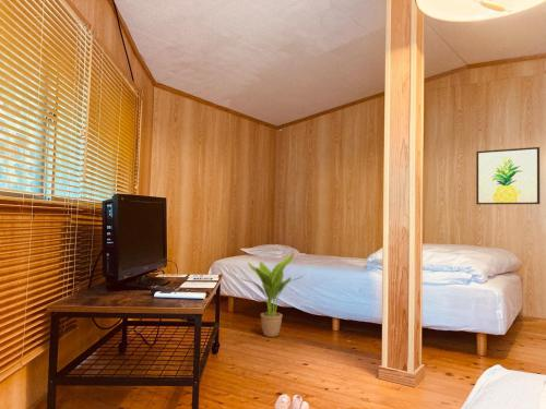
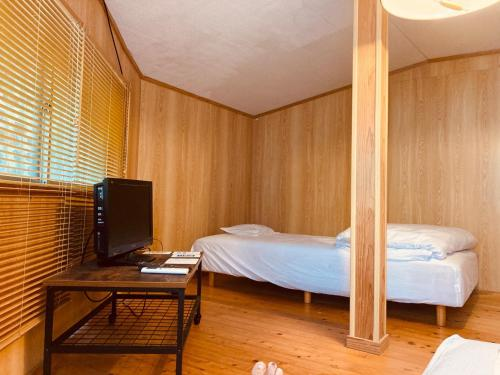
- potted plant [238,252,305,338]
- wall art [475,146,541,205]
